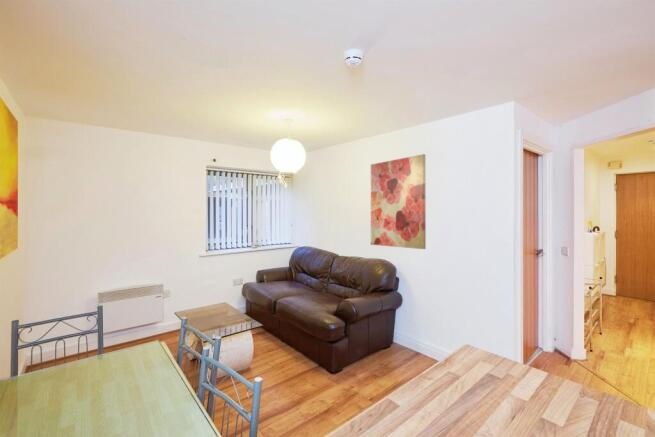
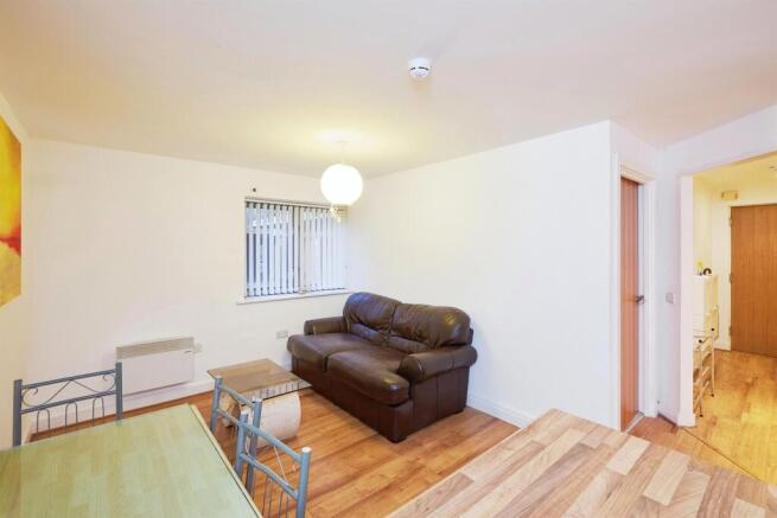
- wall art [370,153,427,250]
